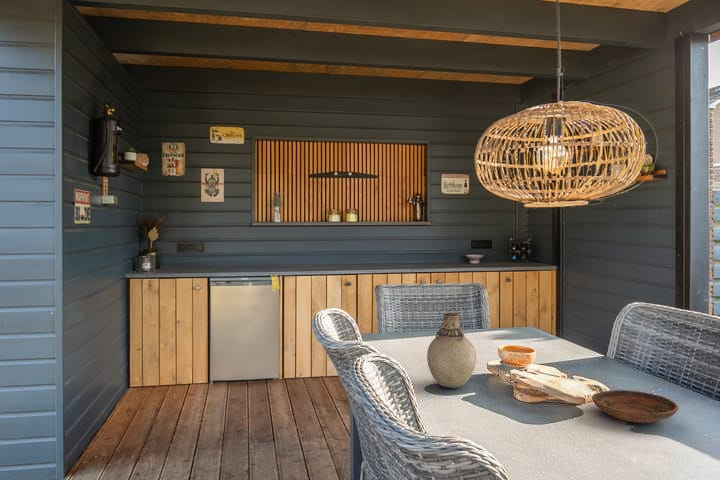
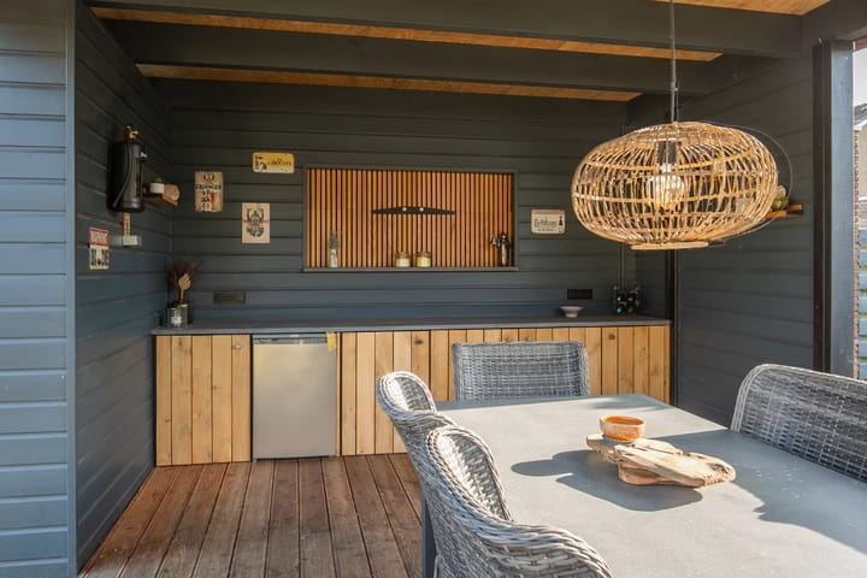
- bowl [591,389,679,424]
- vase [426,312,477,389]
